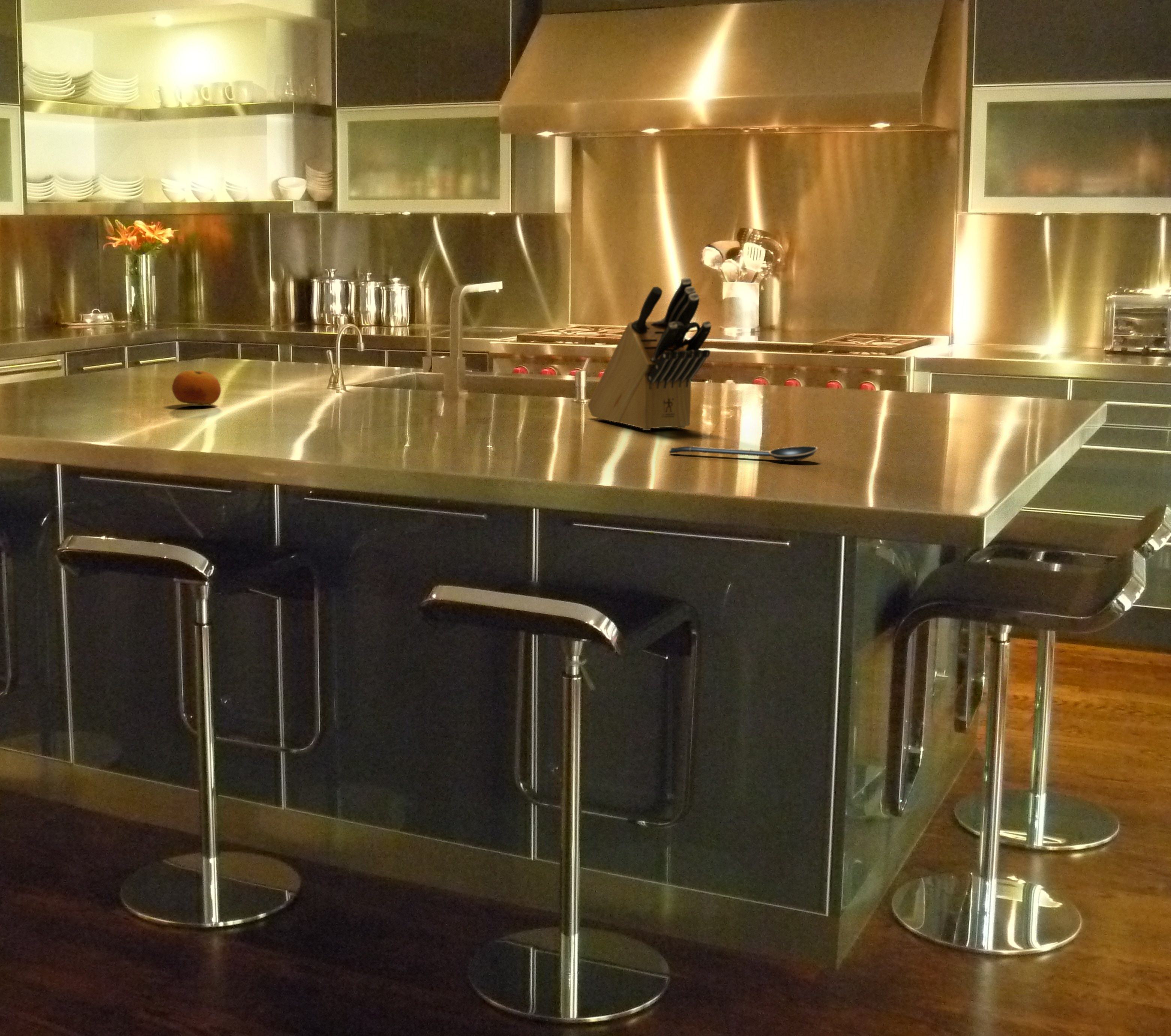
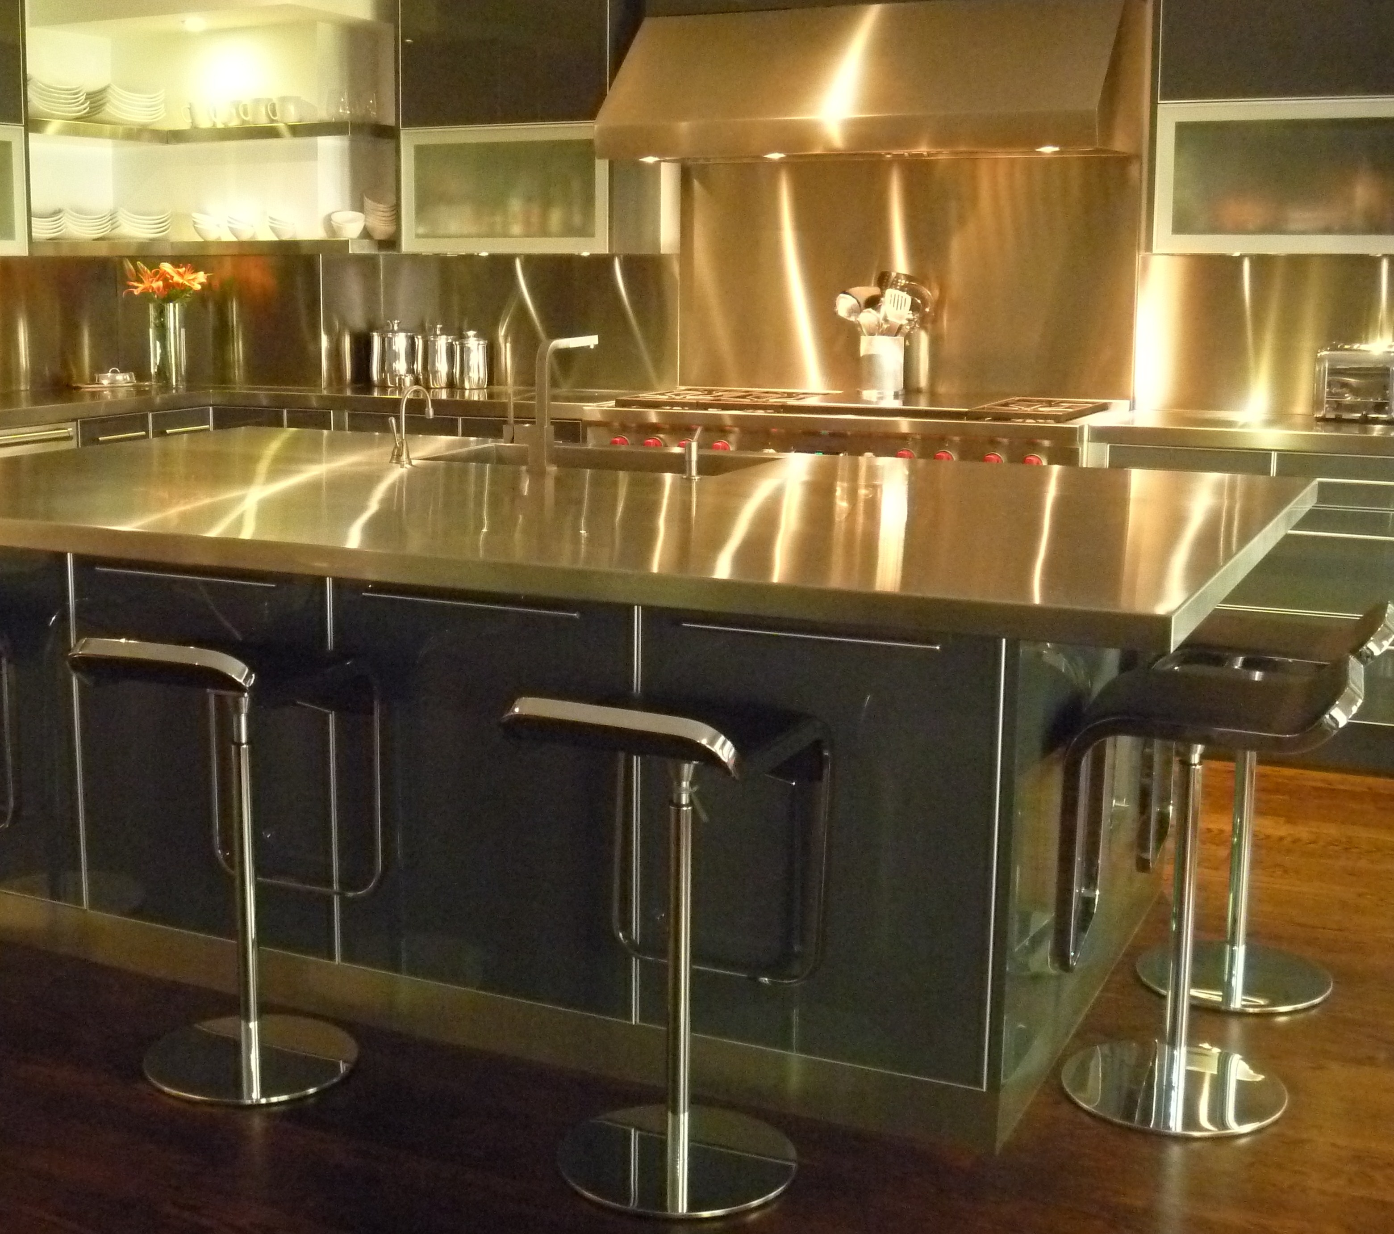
- spoon [669,446,818,461]
- knife block [587,277,712,431]
- fruit [172,370,221,405]
